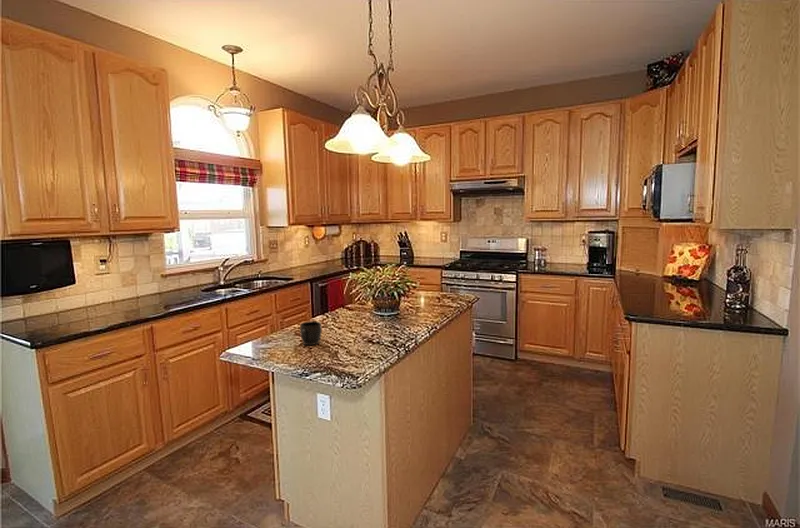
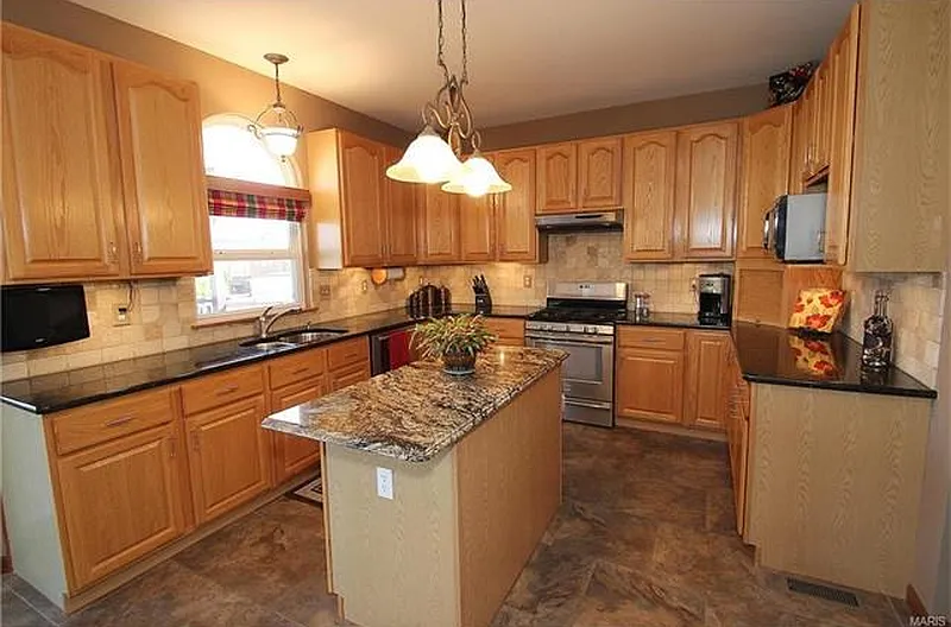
- mug [299,320,323,346]
